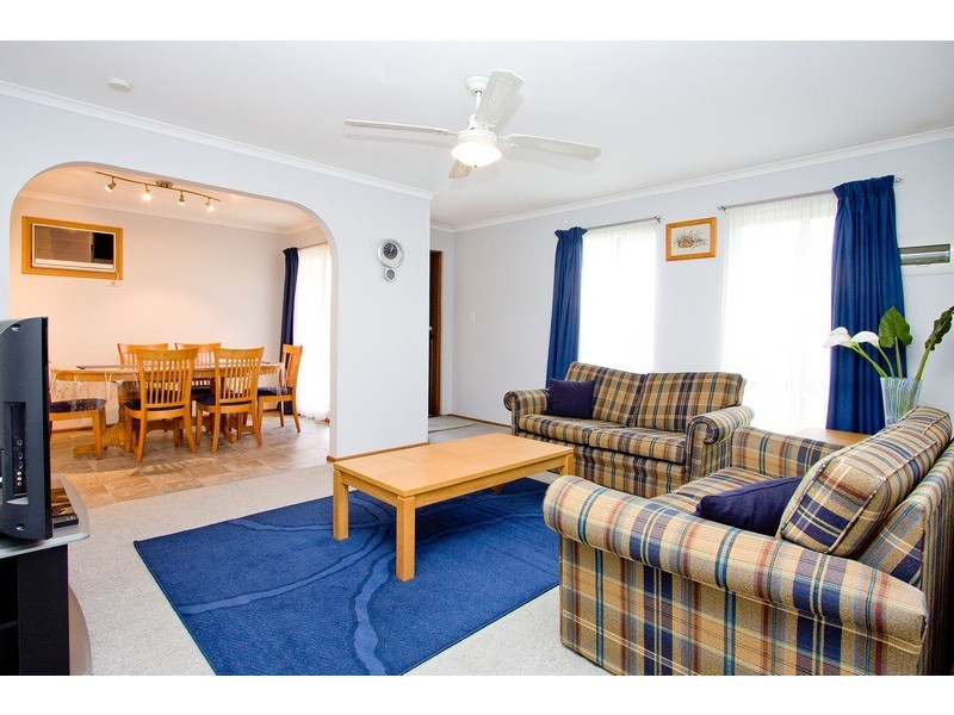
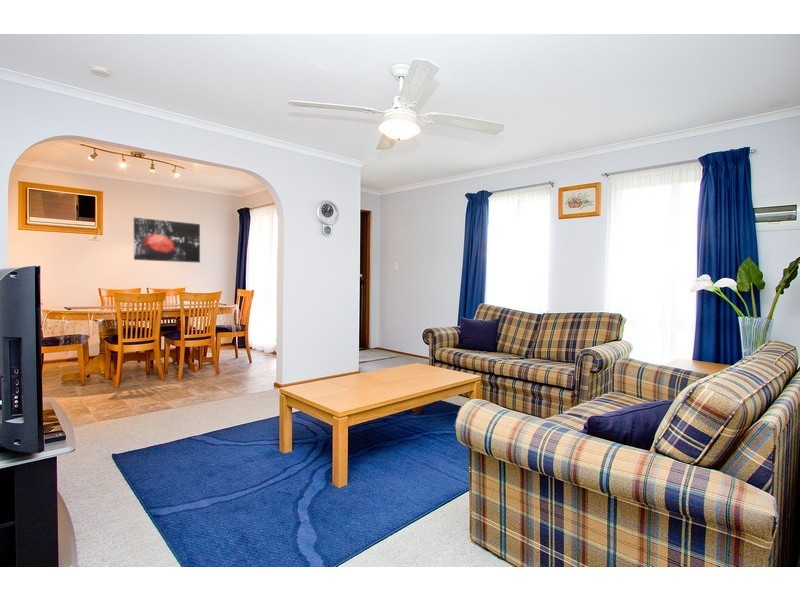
+ wall art [133,217,201,264]
